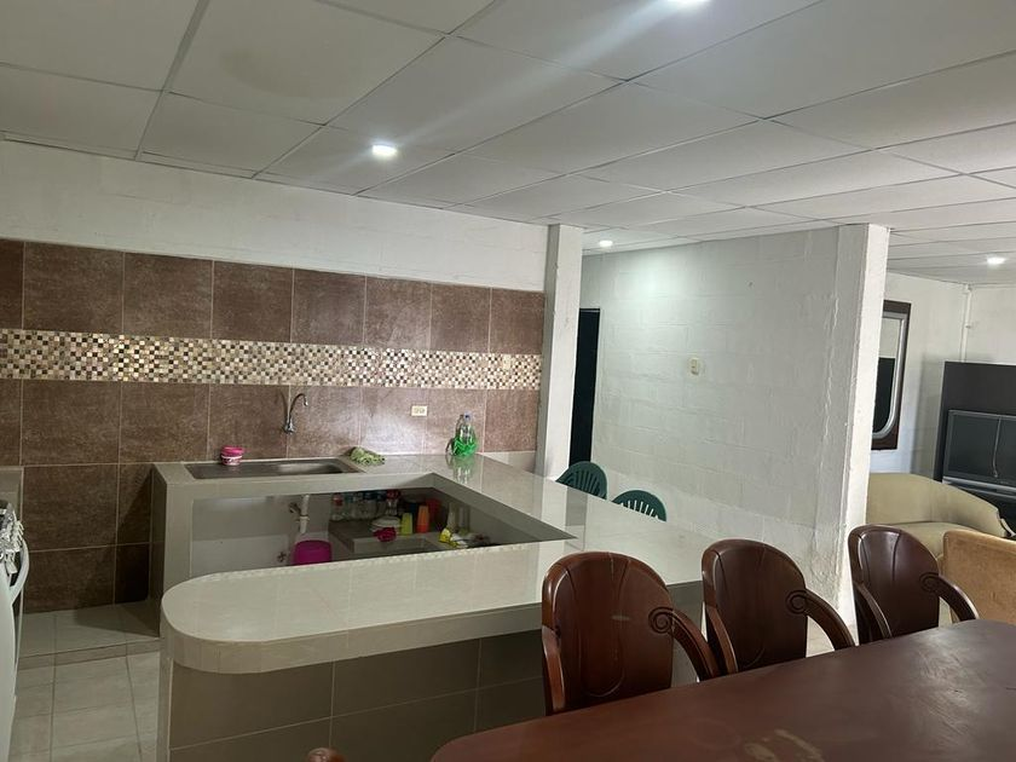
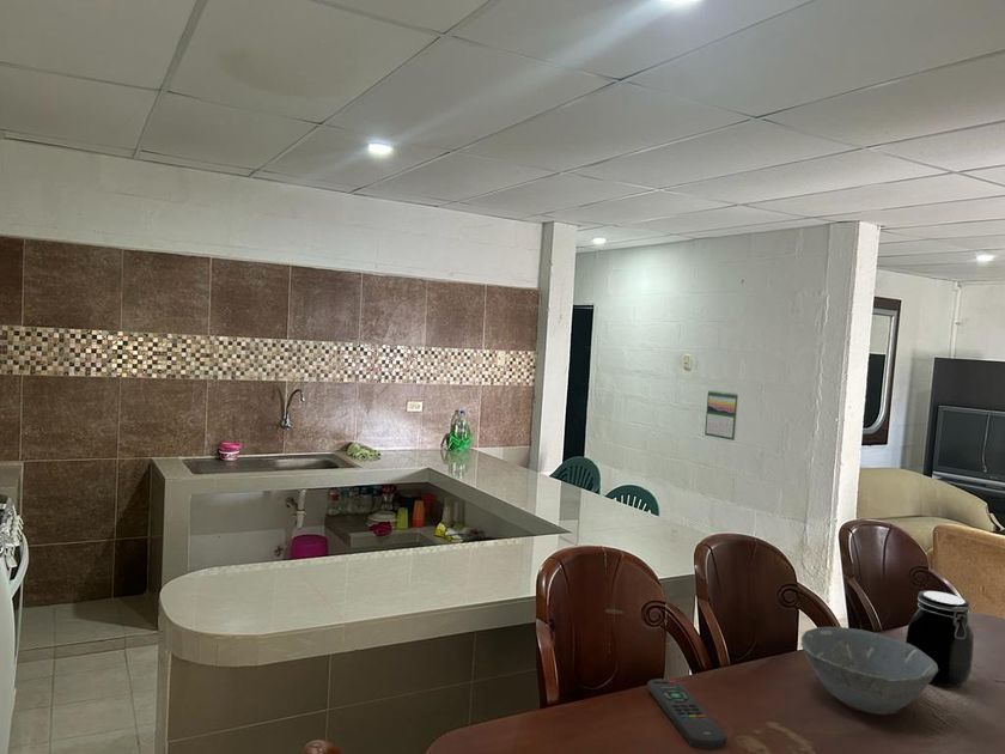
+ bowl [800,626,938,715]
+ jar [904,589,975,688]
+ calendar [704,389,739,442]
+ remote control [646,677,729,750]
